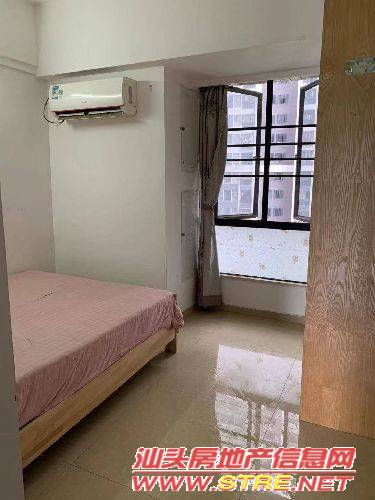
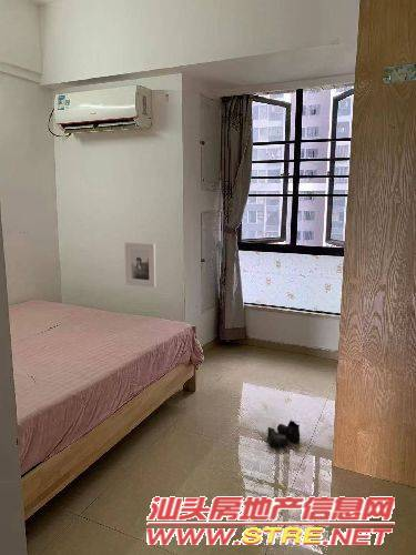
+ boots [266,420,301,447]
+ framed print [124,241,156,289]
